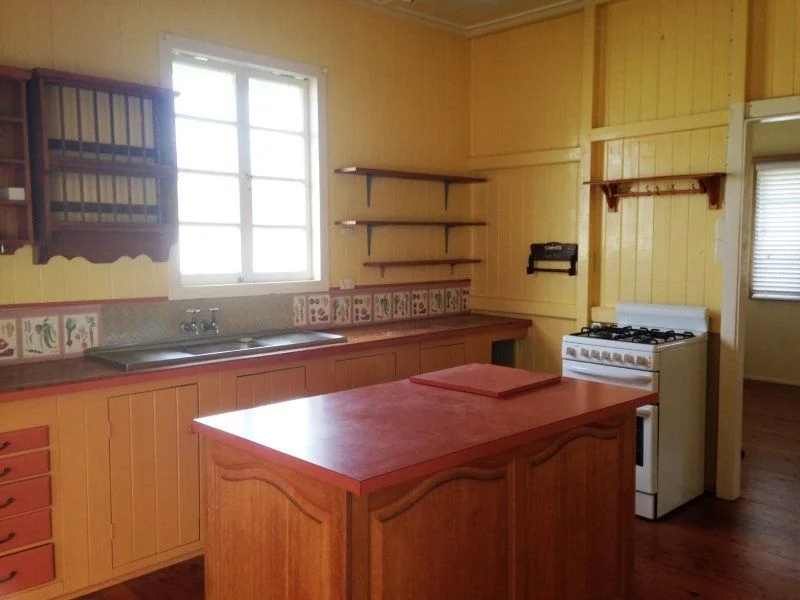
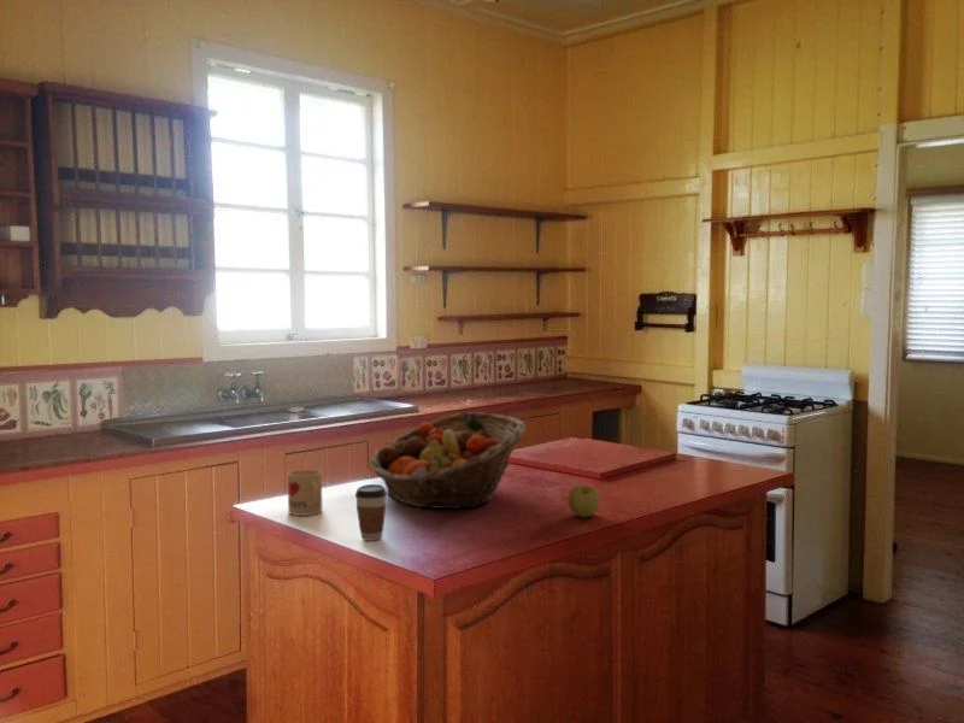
+ apple [566,484,600,519]
+ mug [287,468,323,517]
+ coffee cup [354,483,388,542]
+ fruit basket [369,411,527,510]
